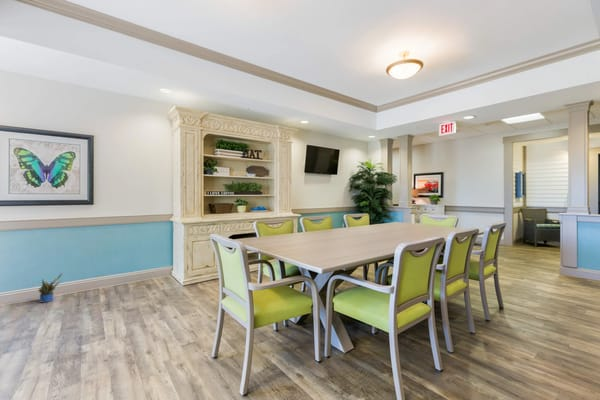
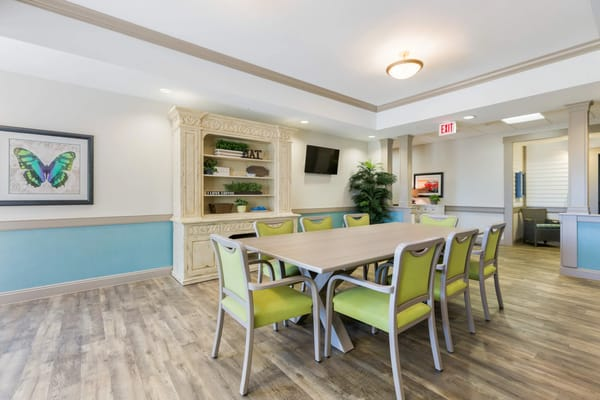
- potted plant [38,272,63,303]
